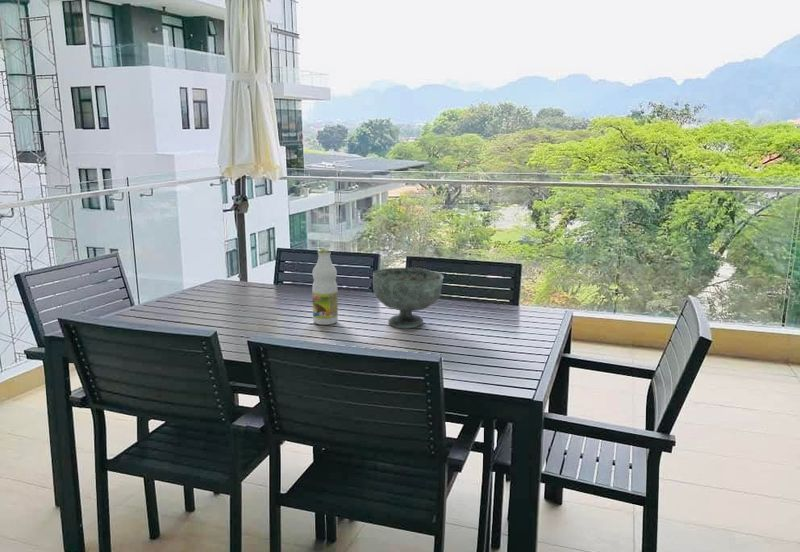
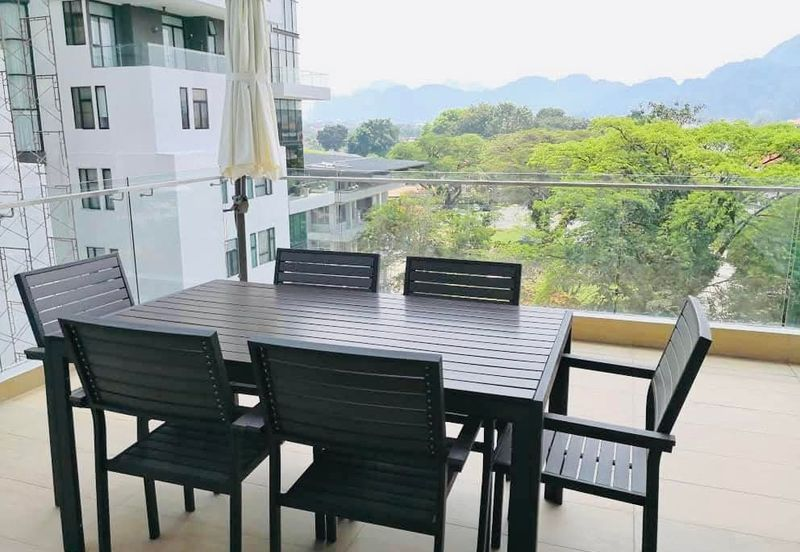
- bottle [311,248,339,326]
- decorative bowl [372,267,444,329]
